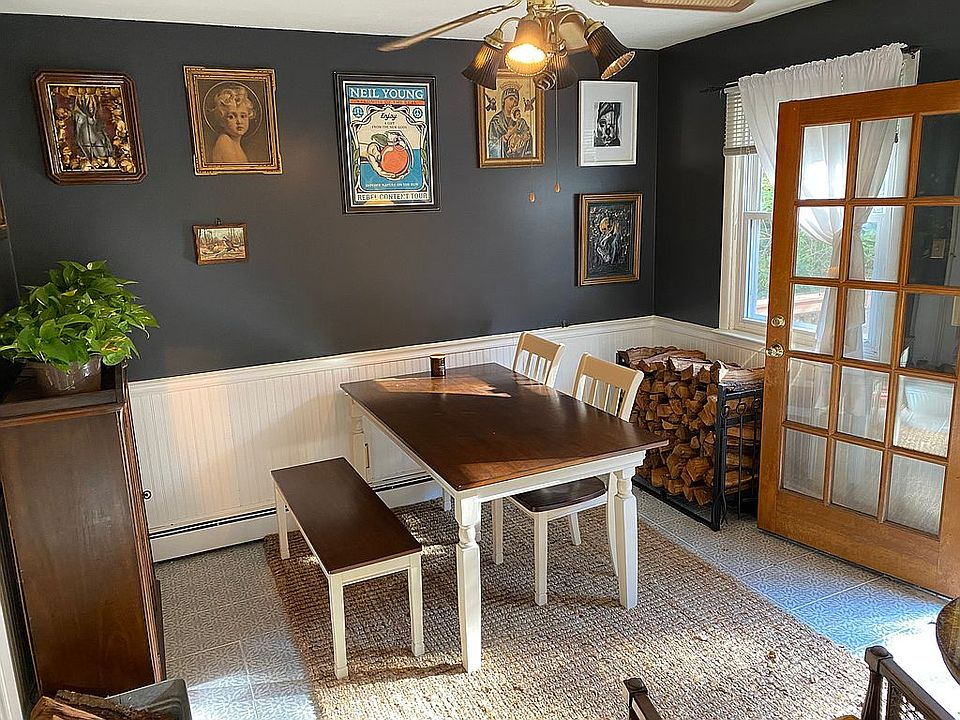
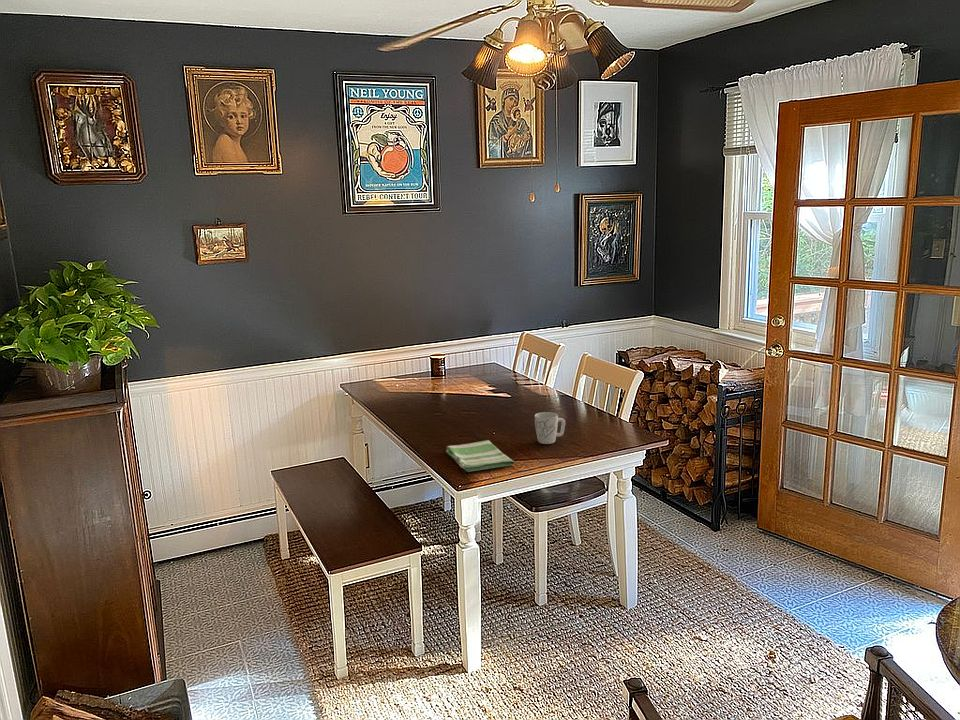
+ dish towel [445,439,516,473]
+ mug [534,411,566,445]
